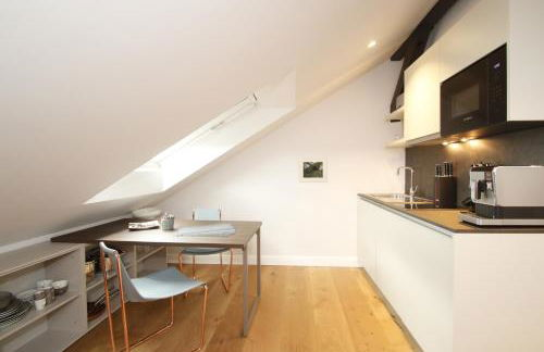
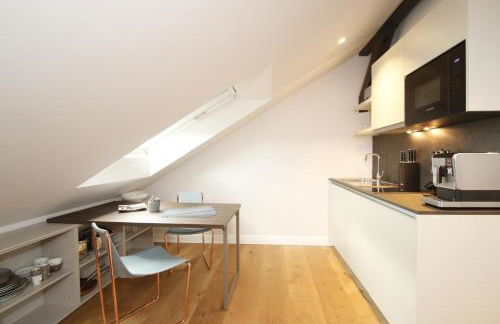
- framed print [297,156,329,184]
